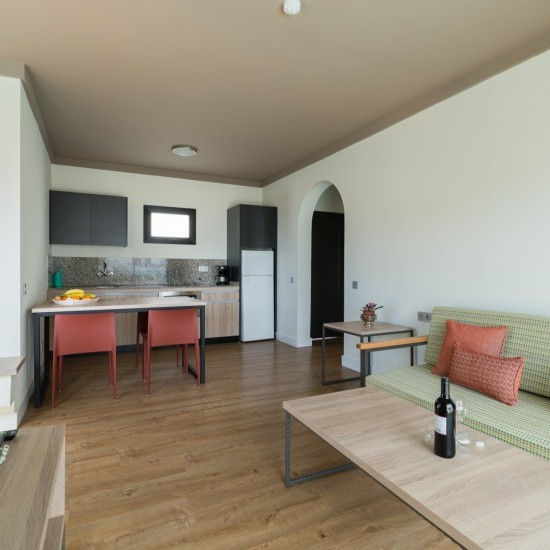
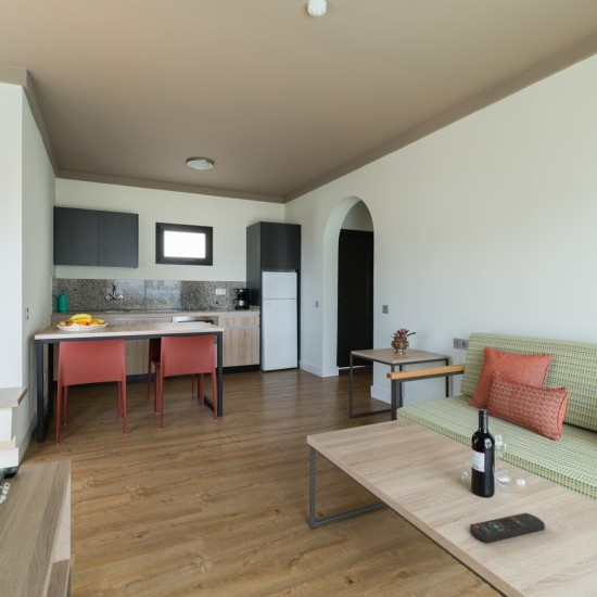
+ remote control [469,512,546,544]
